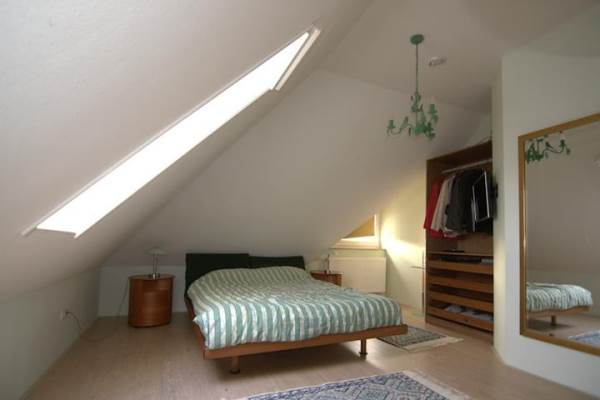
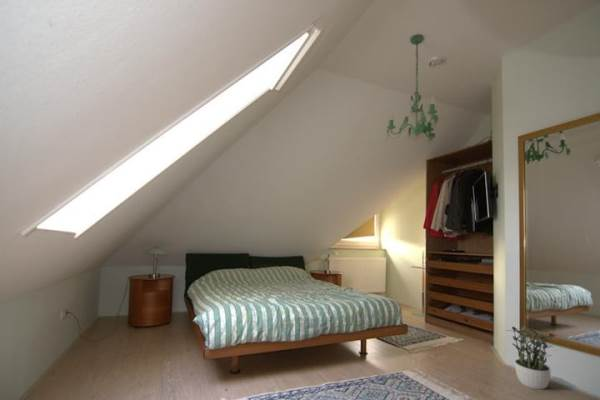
+ potted plant [504,324,557,390]
